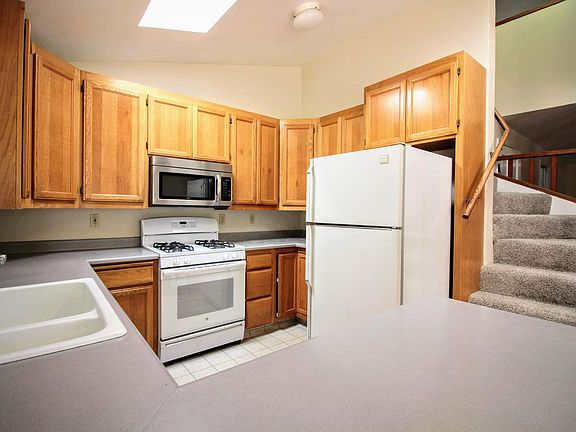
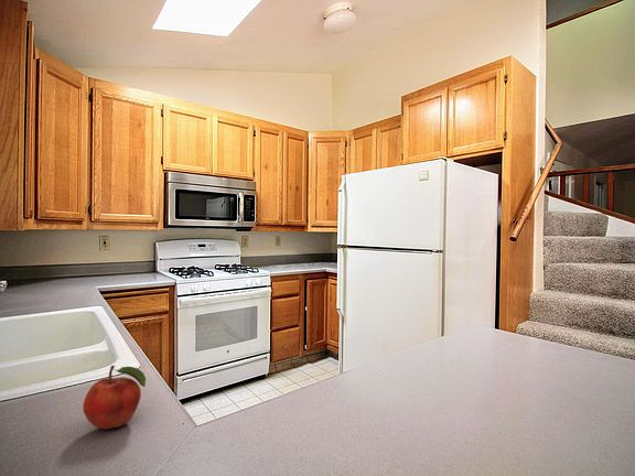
+ fruit [82,365,147,431]
